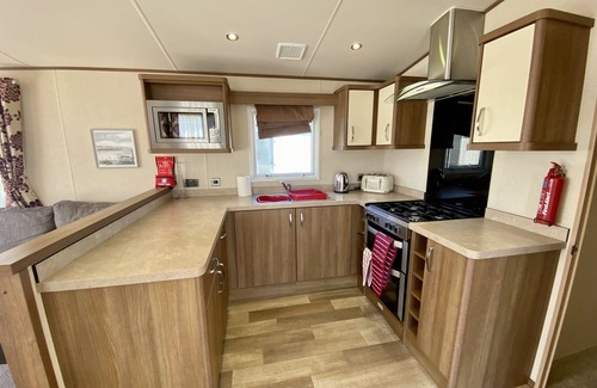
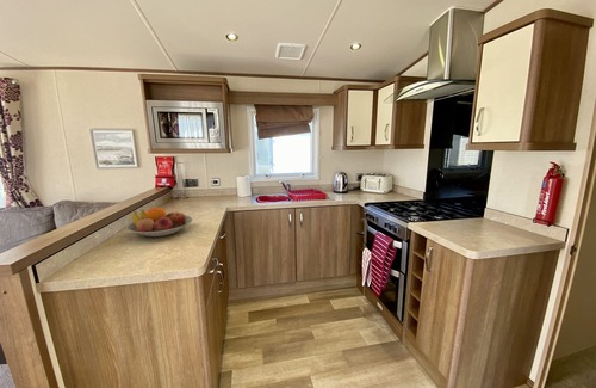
+ fruit bowl [126,207,193,238]
